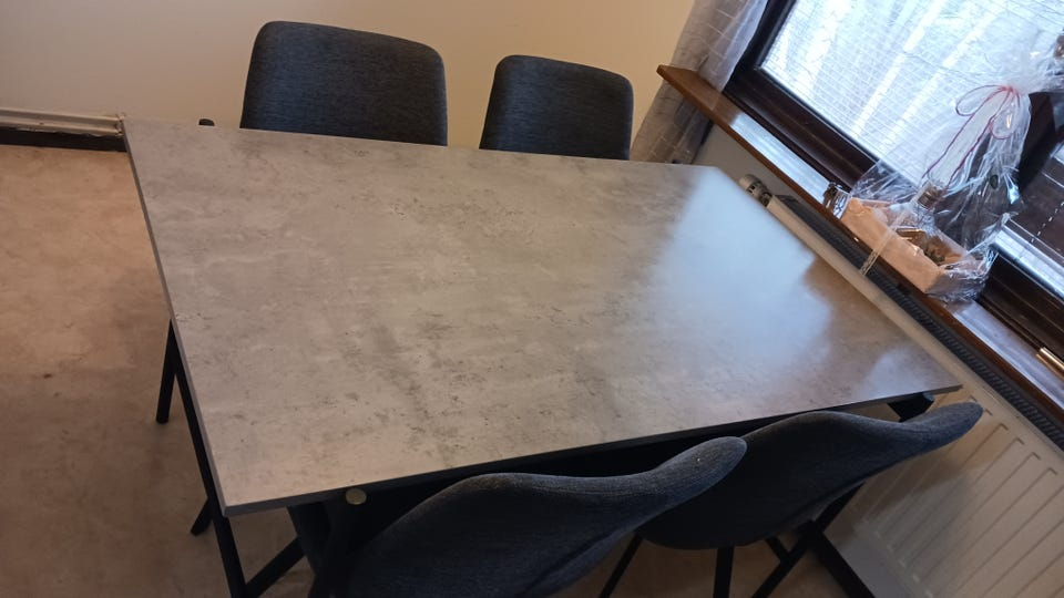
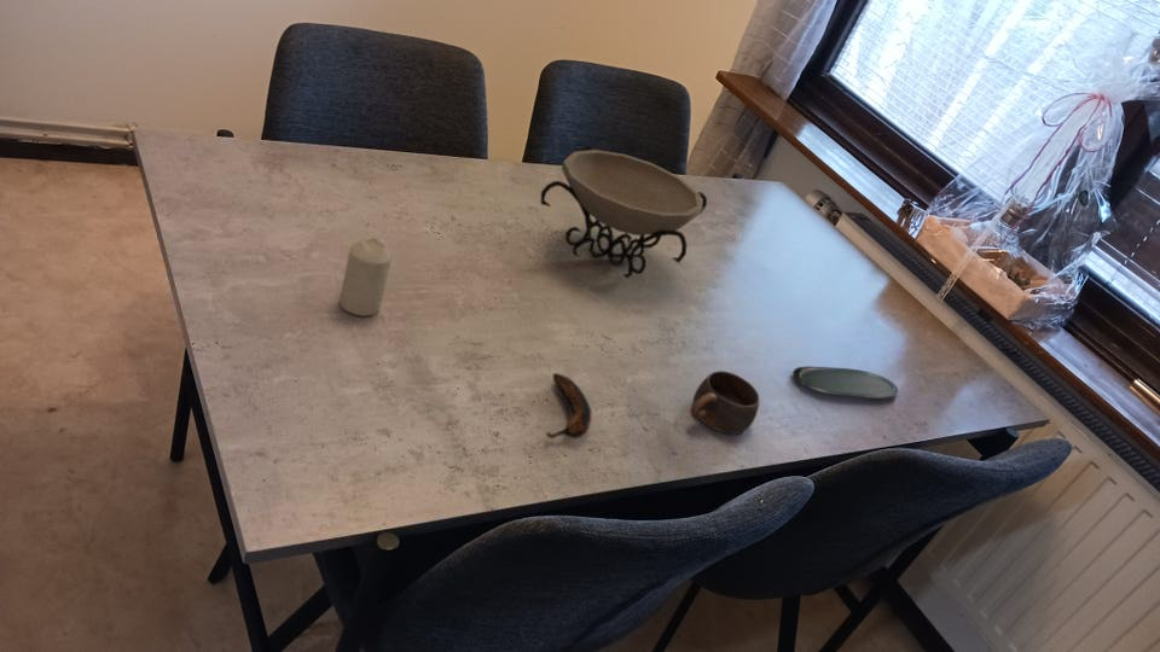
+ oval tray [791,365,899,400]
+ decorative bowl [540,144,708,280]
+ candle [338,237,393,318]
+ cup [689,369,760,436]
+ banana [545,372,593,439]
